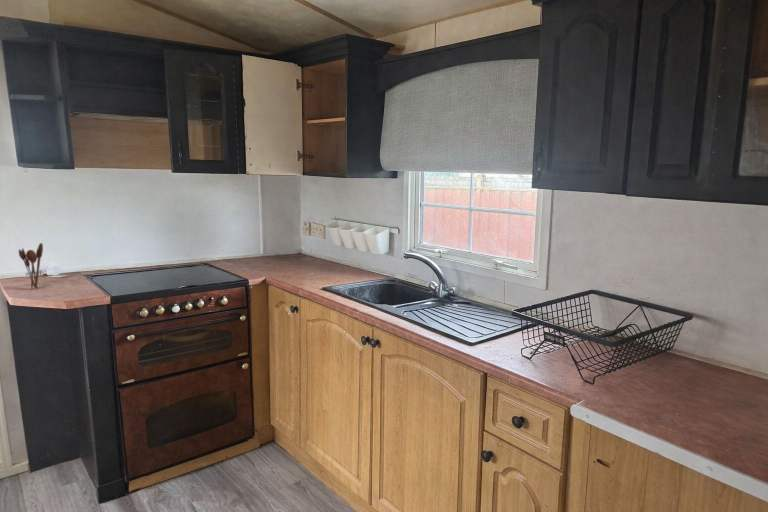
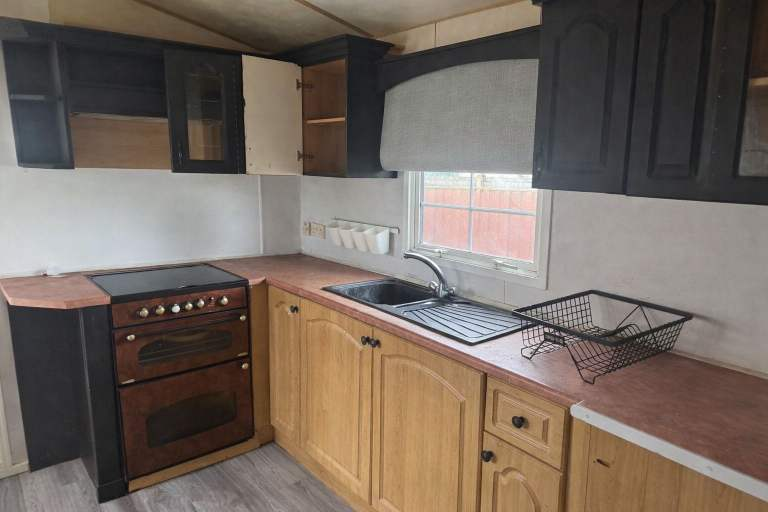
- utensil holder [18,242,44,290]
